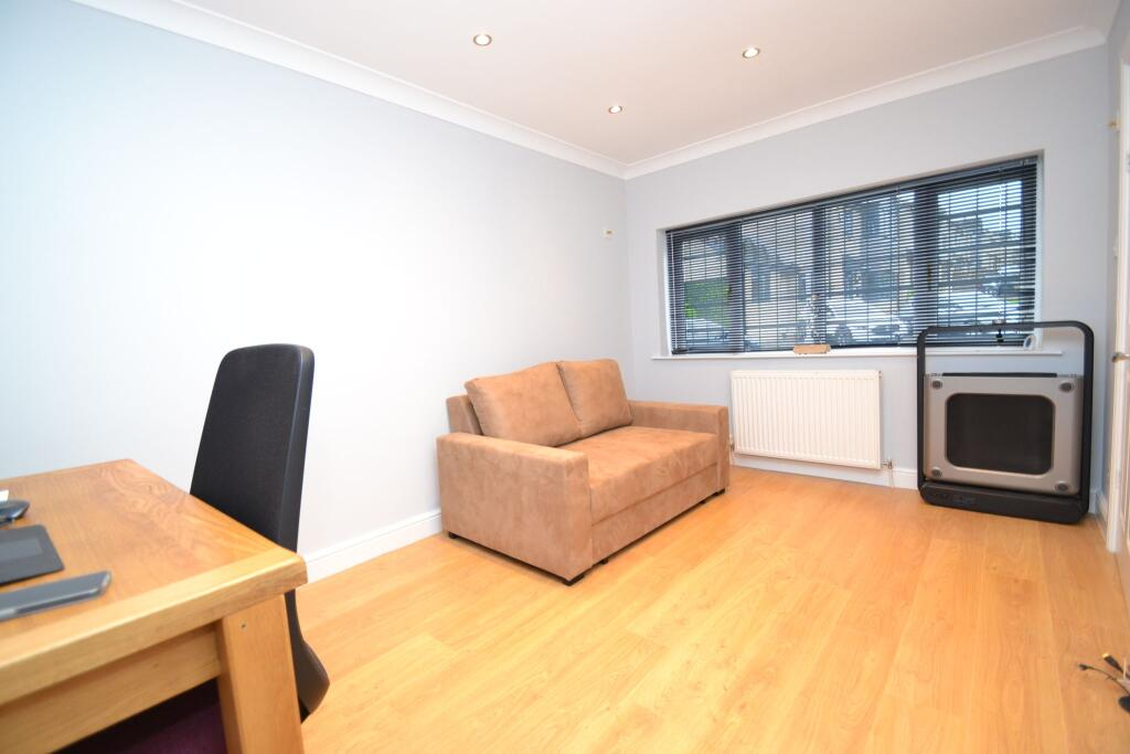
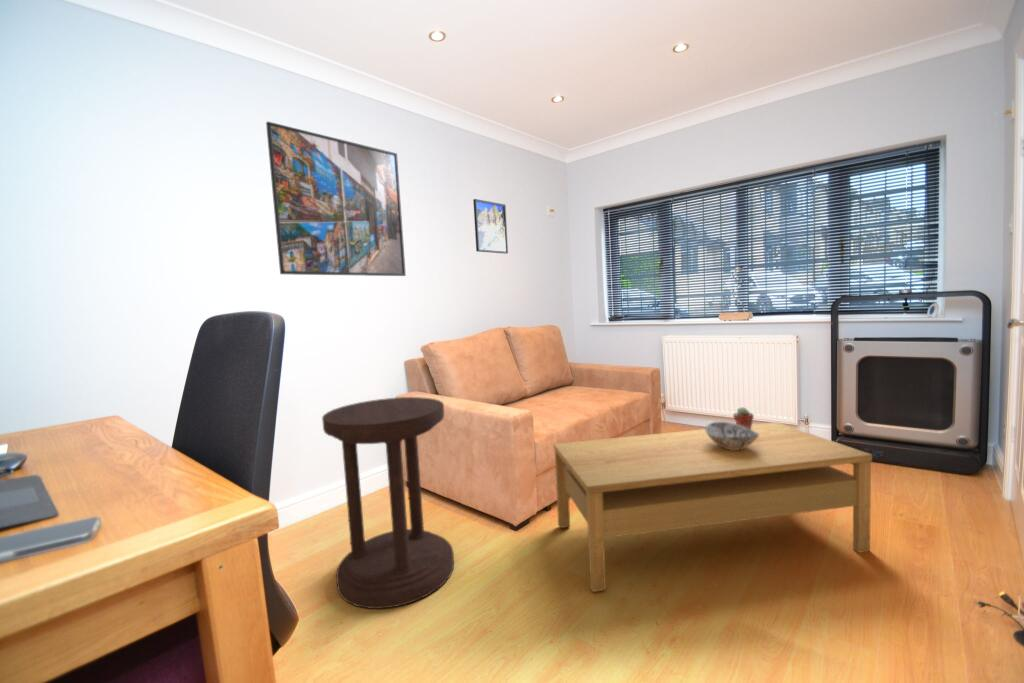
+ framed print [265,121,407,277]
+ side table [321,396,455,610]
+ potted succulent [732,407,755,430]
+ decorative bowl [704,421,759,450]
+ coffee table [553,421,873,593]
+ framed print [472,198,509,255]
